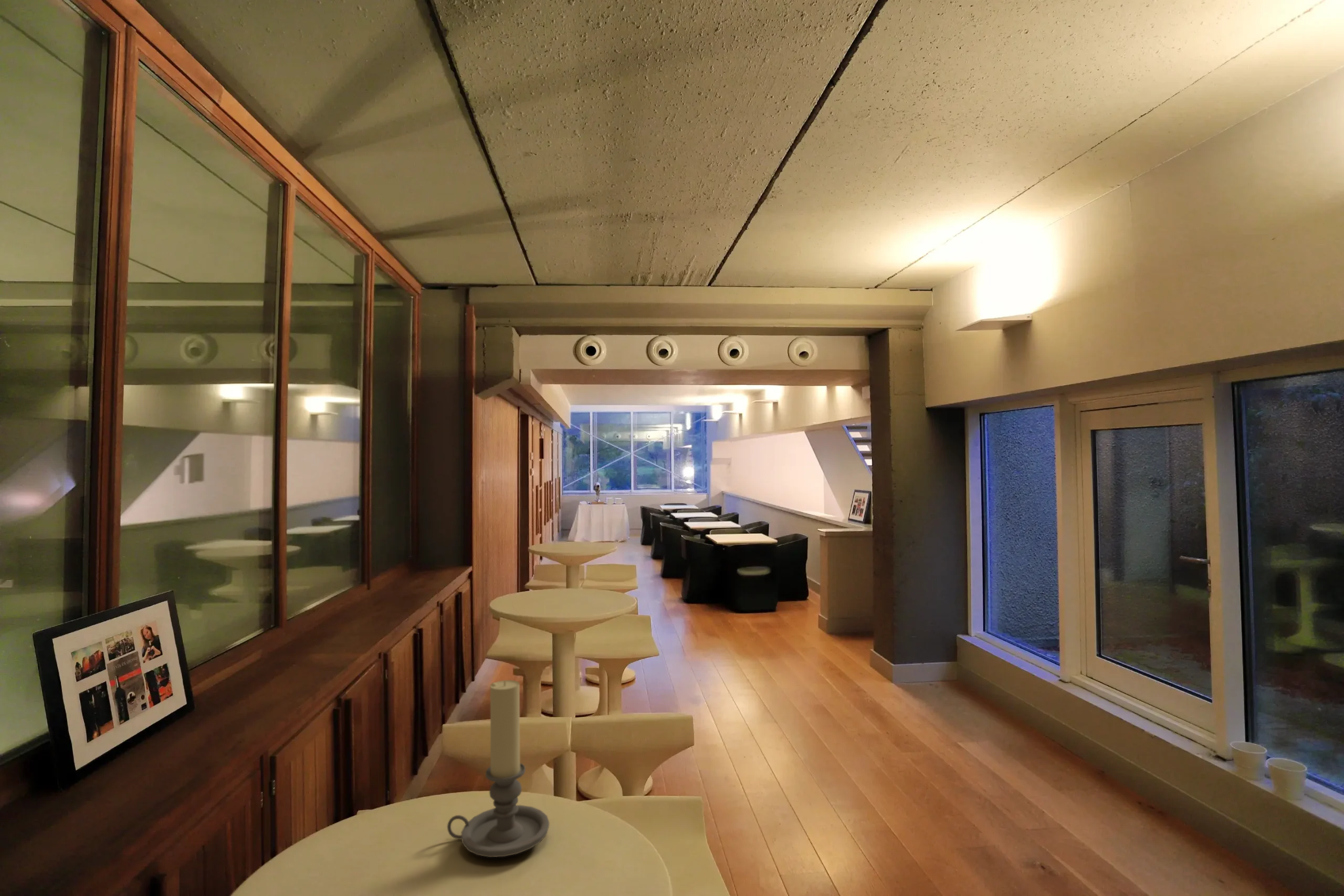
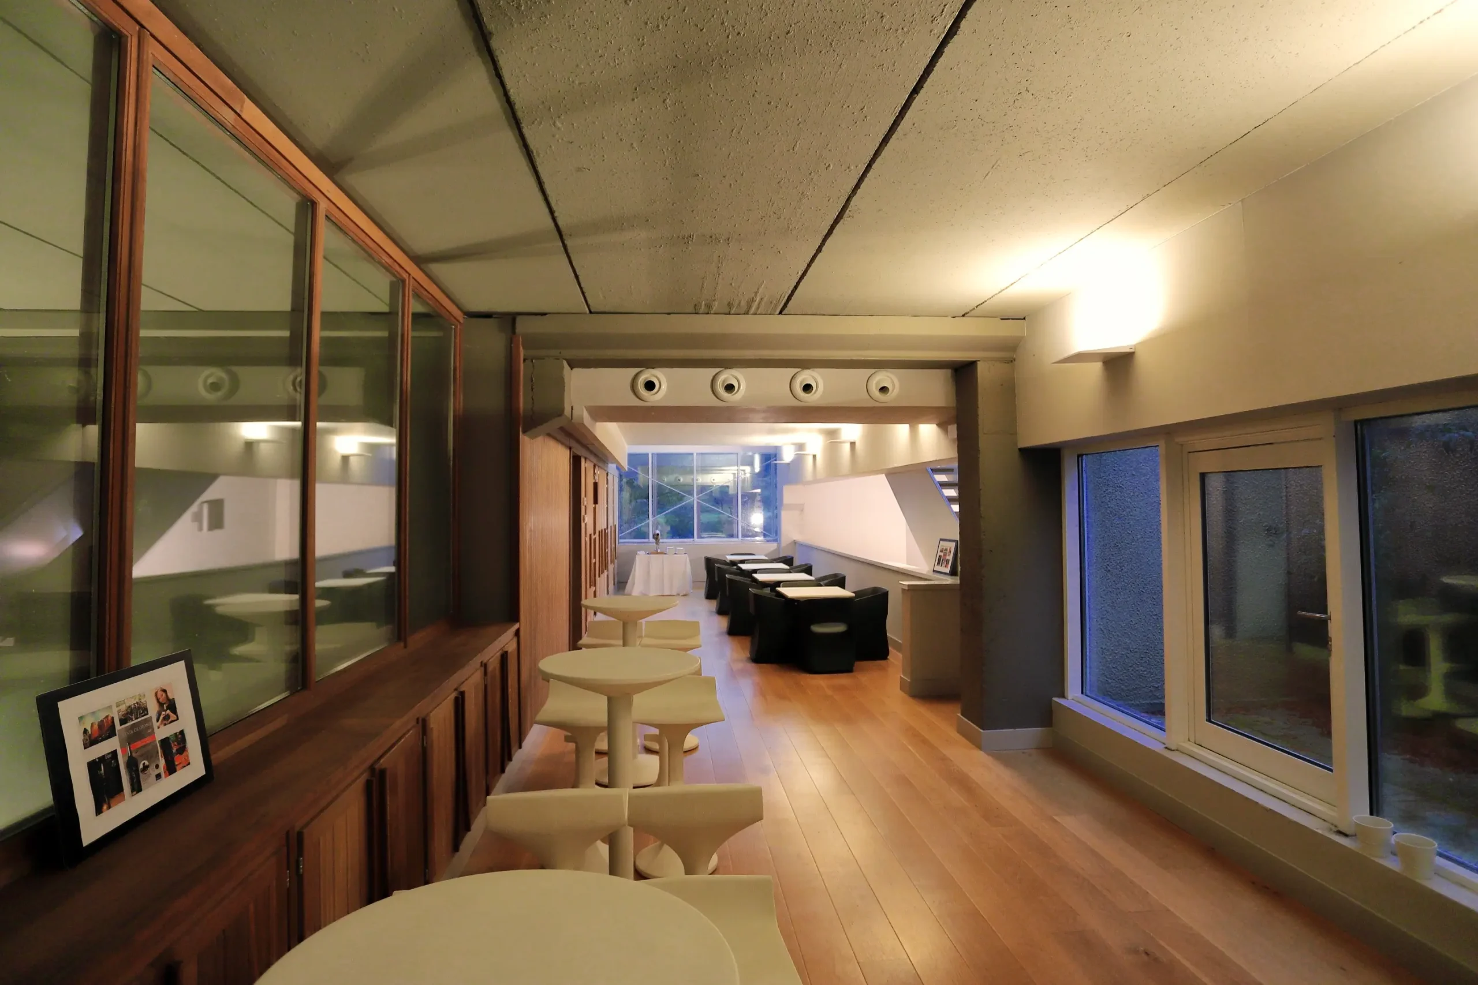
- candle holder [447,680,550,858]
